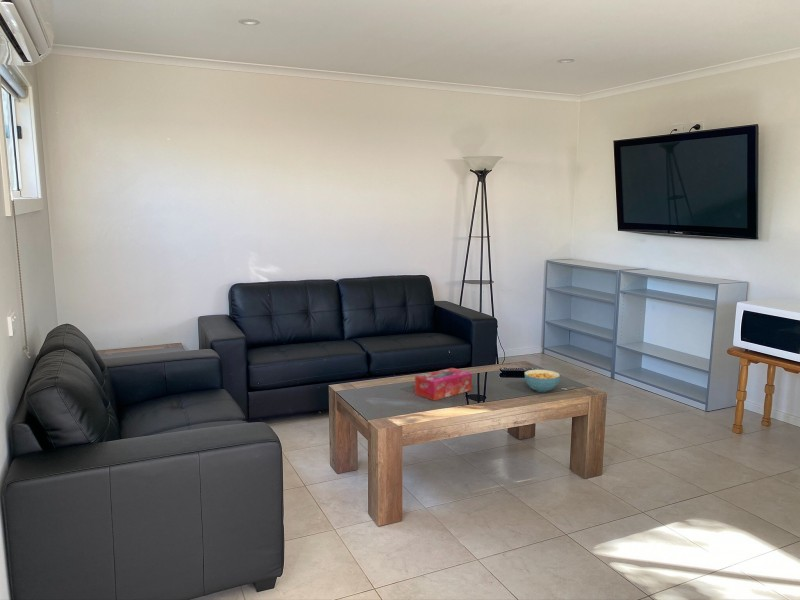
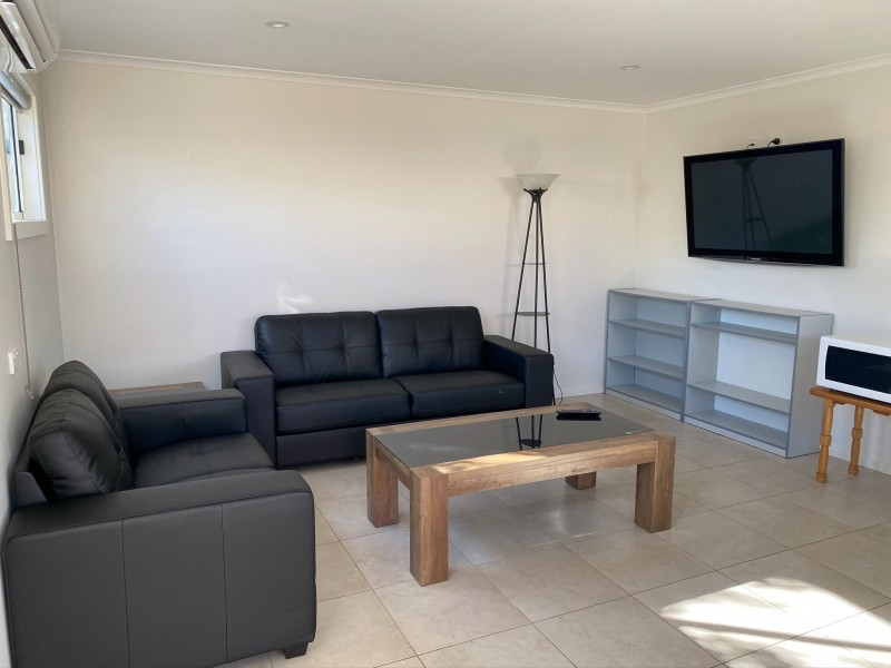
- tissue box [414,367,473,401]
- cereal bowl [523,369,561,393]
